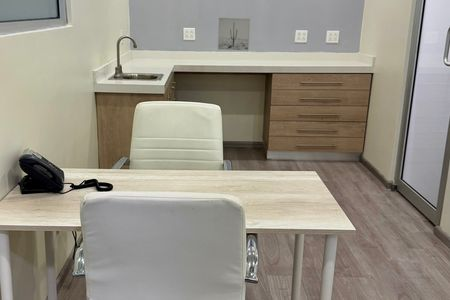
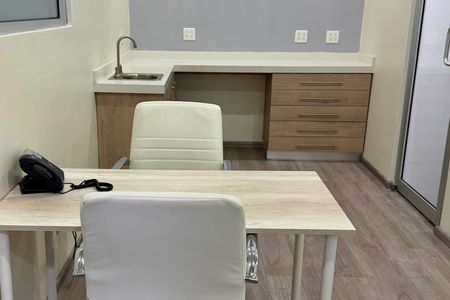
- wall art [217,16,251,52]
